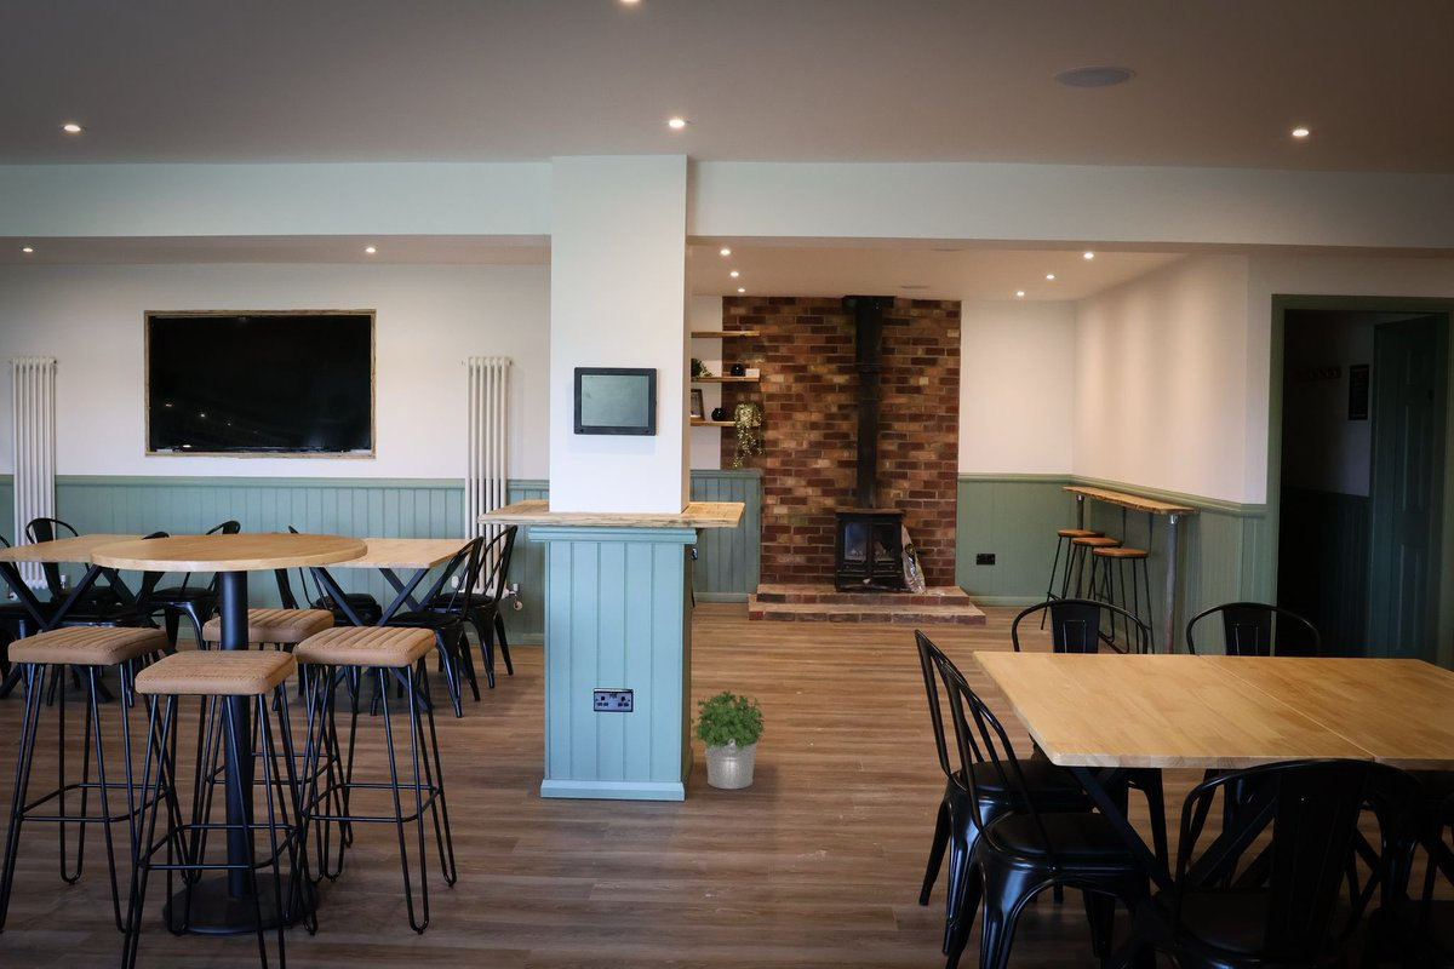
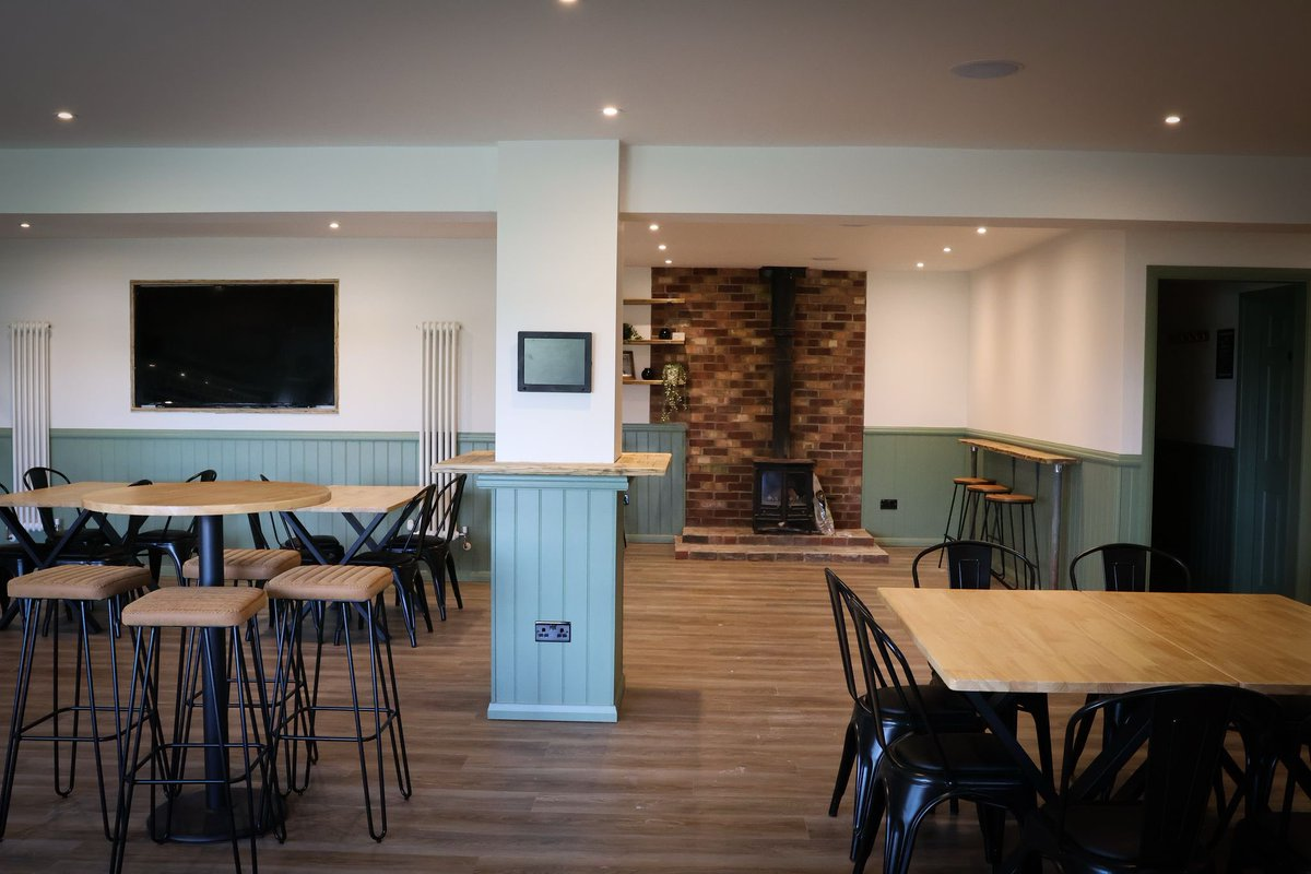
- potted plant [688,689,767,790]
